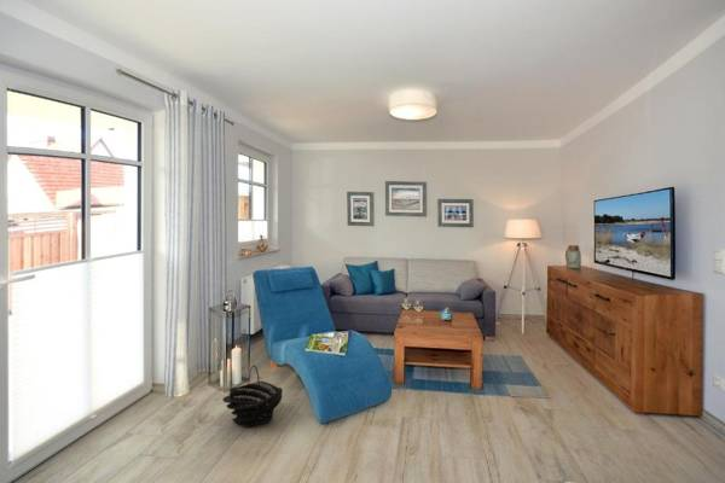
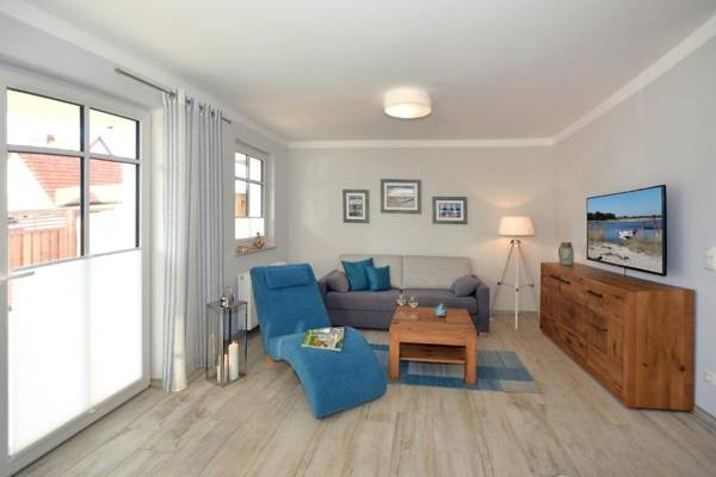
- basket [221,365,284,429]
